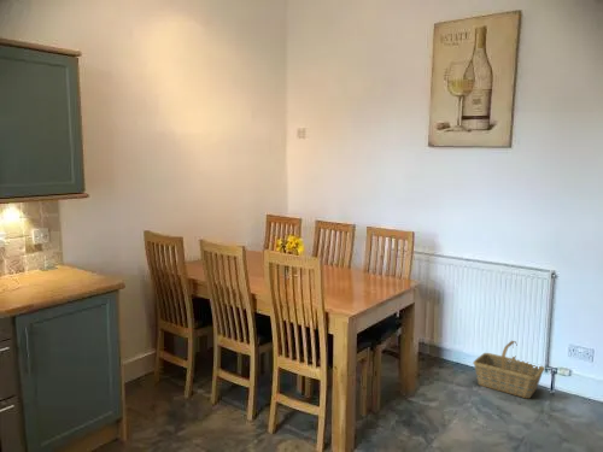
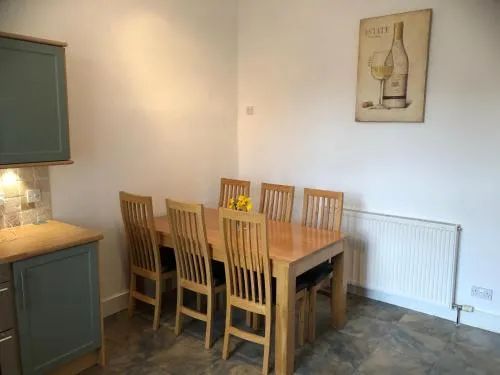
- basket [472,340,546,399]
